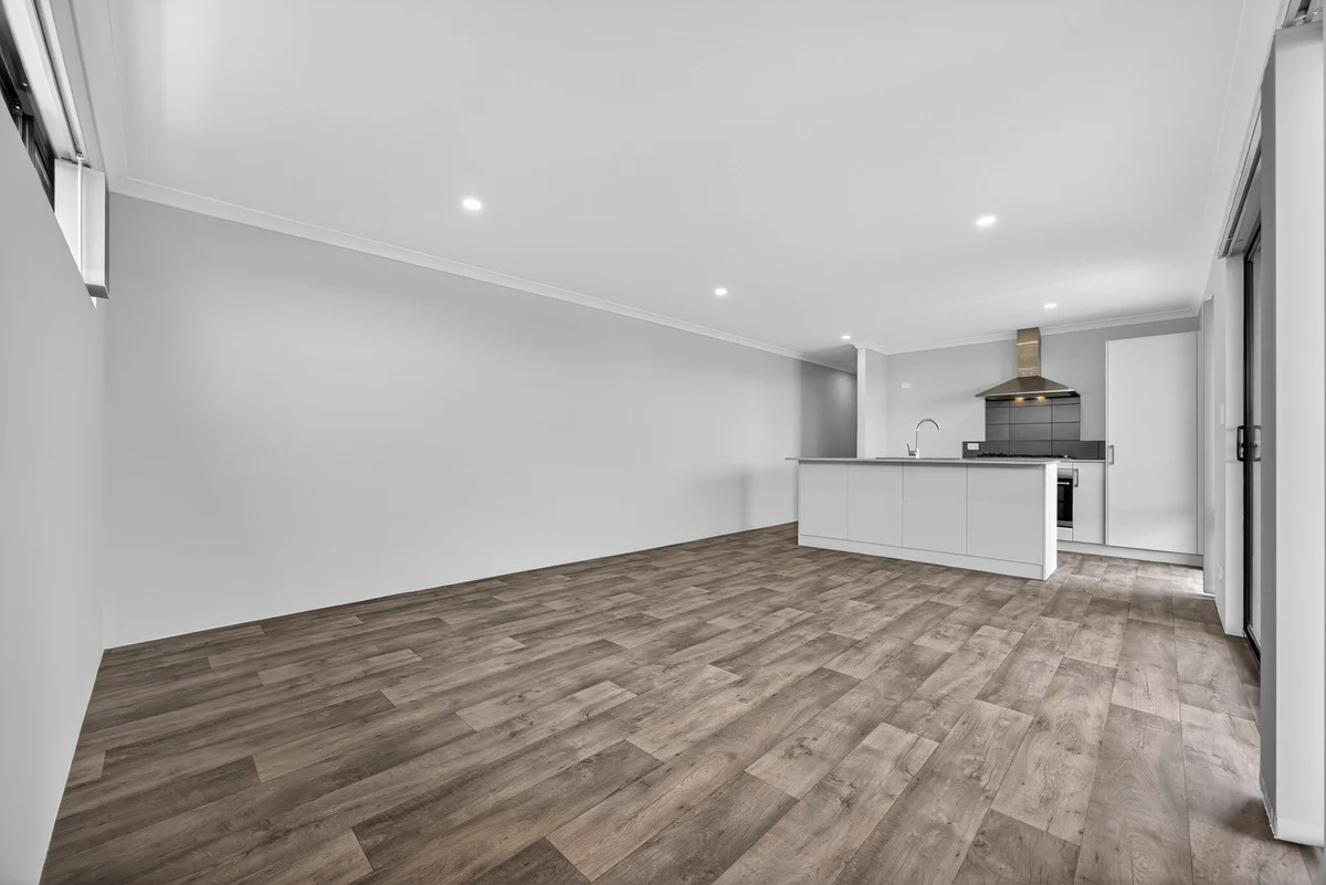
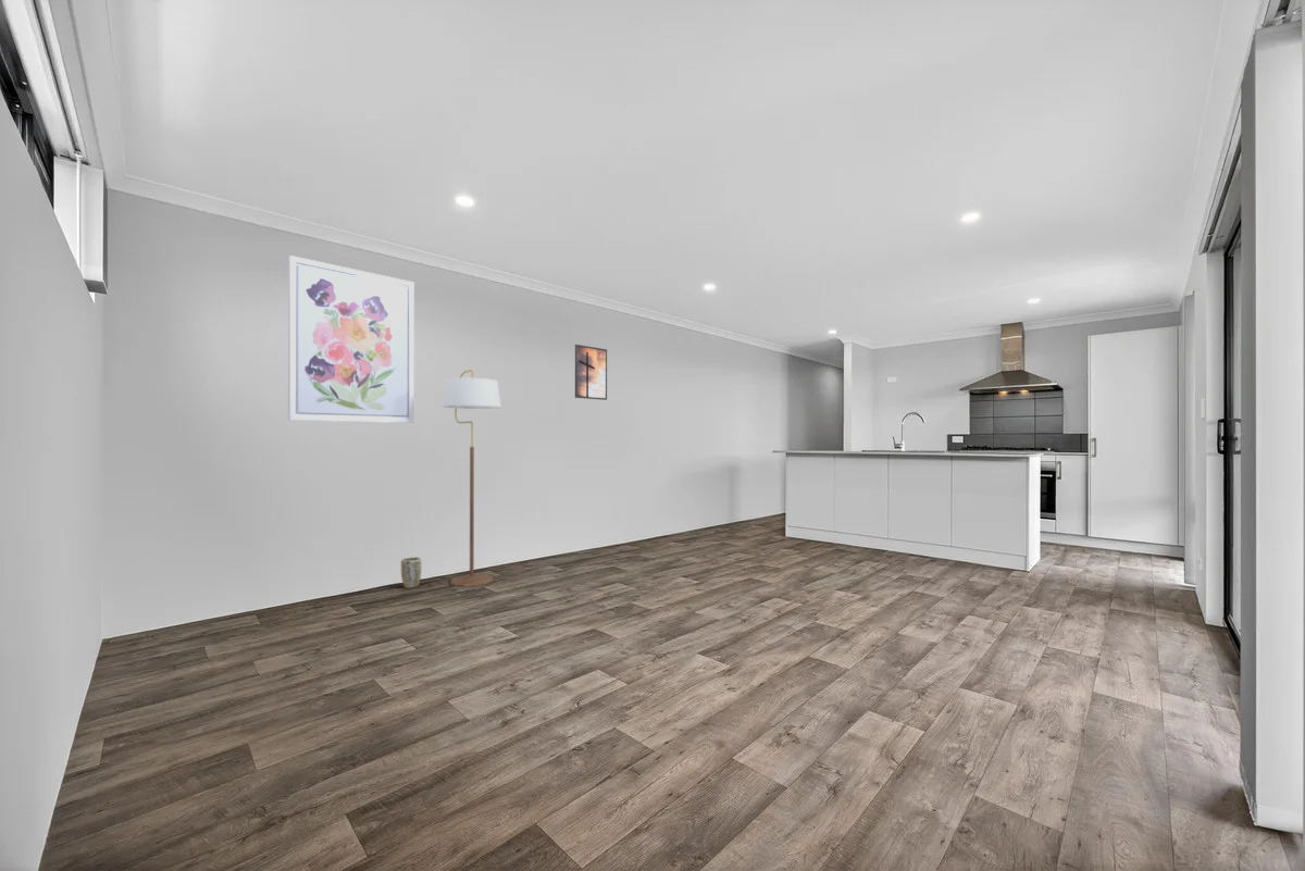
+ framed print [574,344,608,401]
+ wall art [287,254,415,424]
+ floor lamp [442,369,502,588]
+ plant pot [400,556,422,589]
